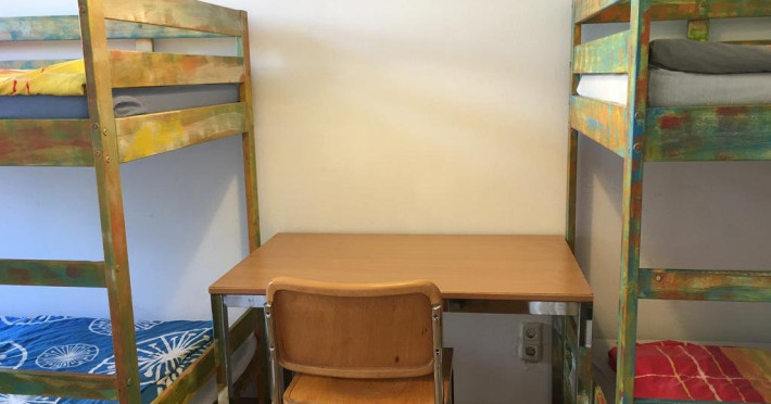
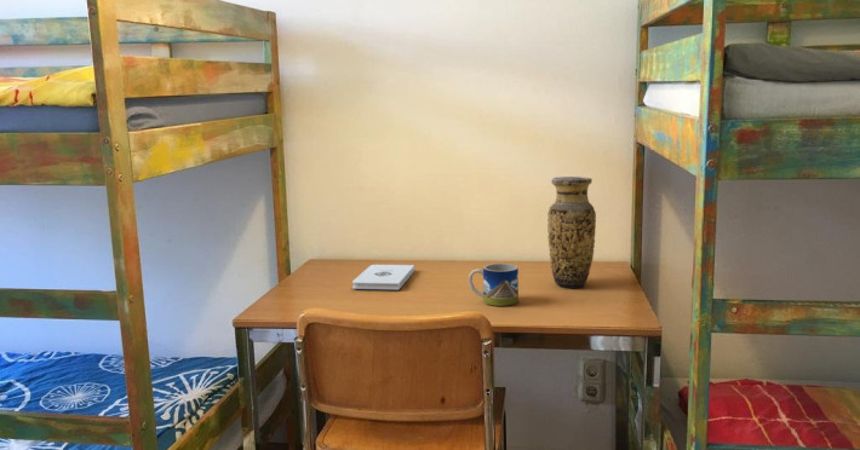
+ vase [546,175,597,289]
+ notepad [351,264,415,290]
+ mug [468,262,520,307]
